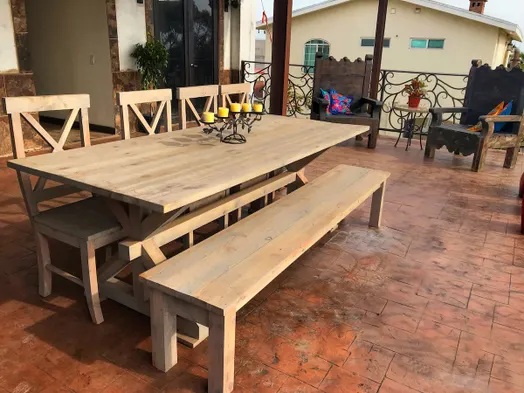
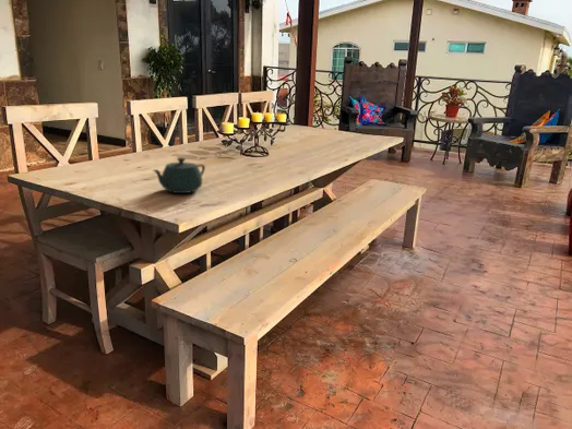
+ teapot [152,156,206,194]
